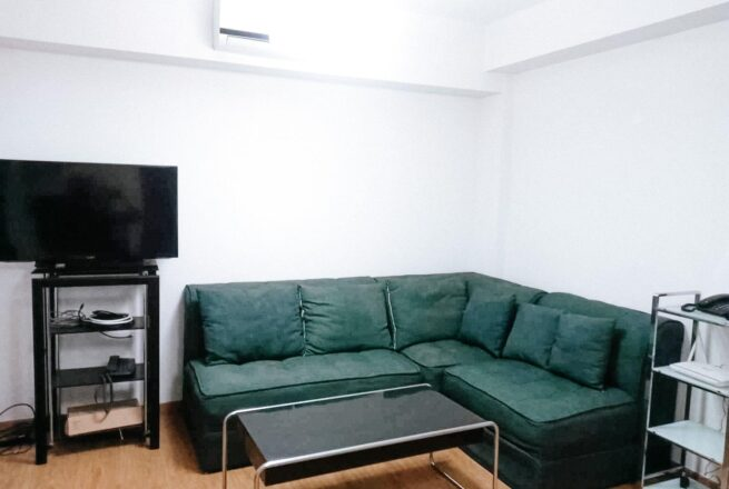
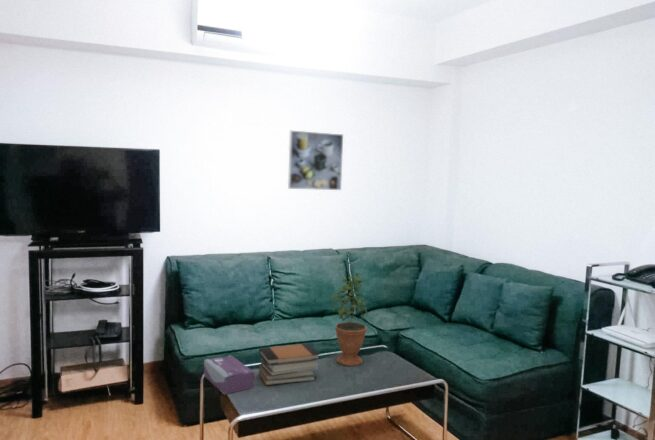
+ tissue box [203,355,255,396]
+ book stack [258,342,321,386]
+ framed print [287,129,344,191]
+ potted plant [328,272,369,367]
